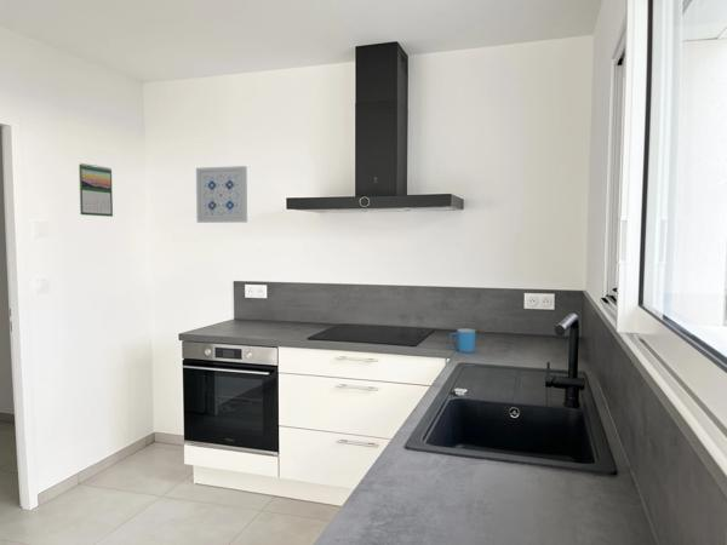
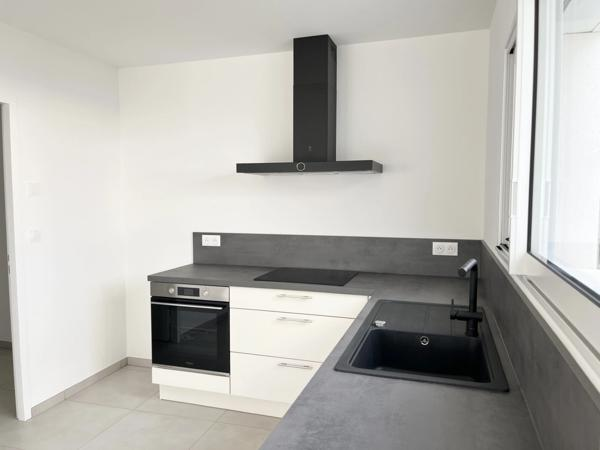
- wall art [195,165,248,224]
- mug [448,328,476,354]
- calendar [78,162,114,218]
